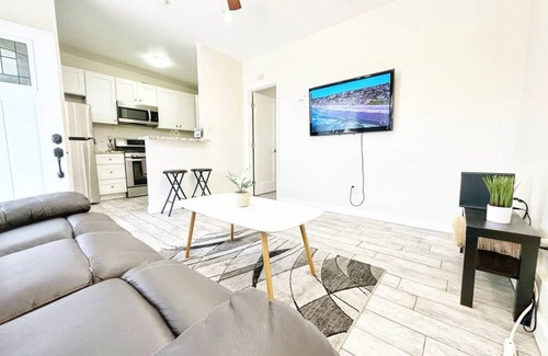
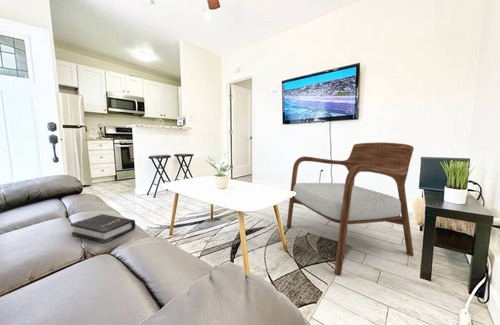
+ hardback book [70,213,136,244]
+ armchair [286,141,415,276]
